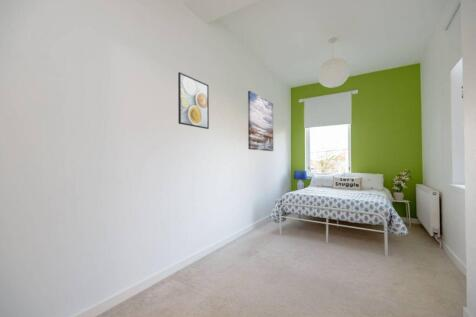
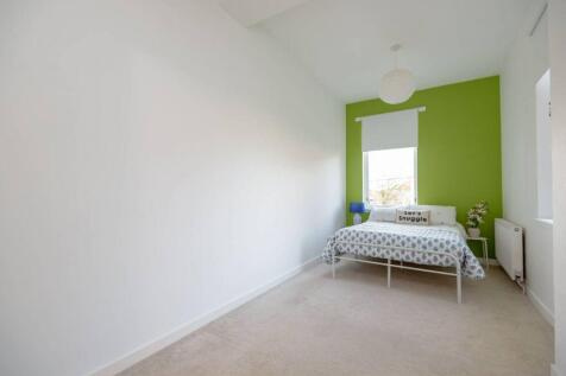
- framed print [177,71,210,130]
- wall art [247,90,274,152]
